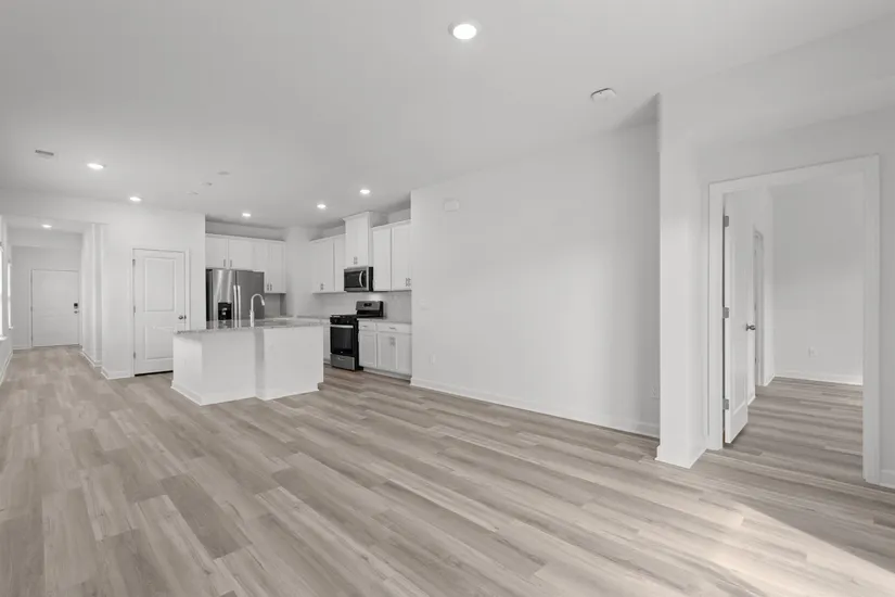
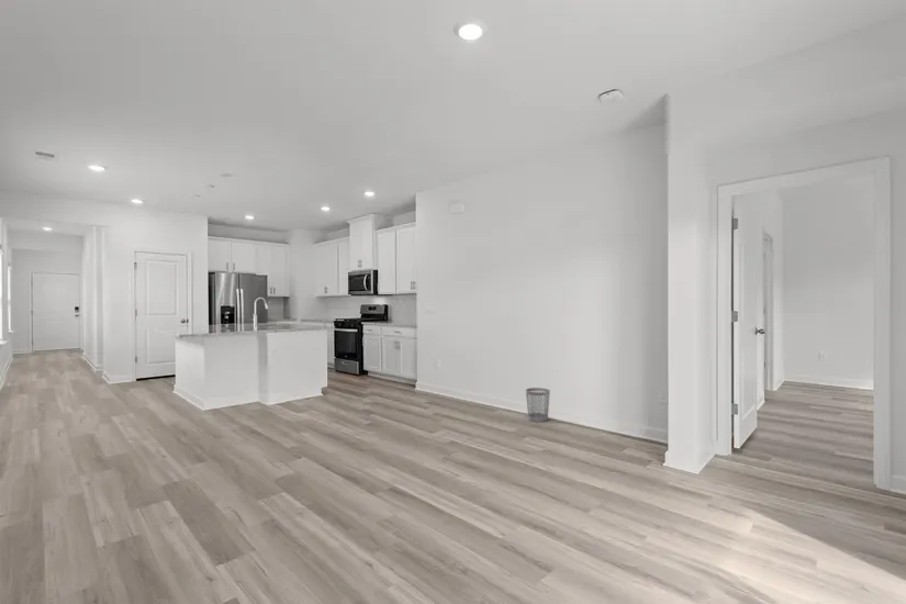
+ wastebasket [525,387,551,423]
